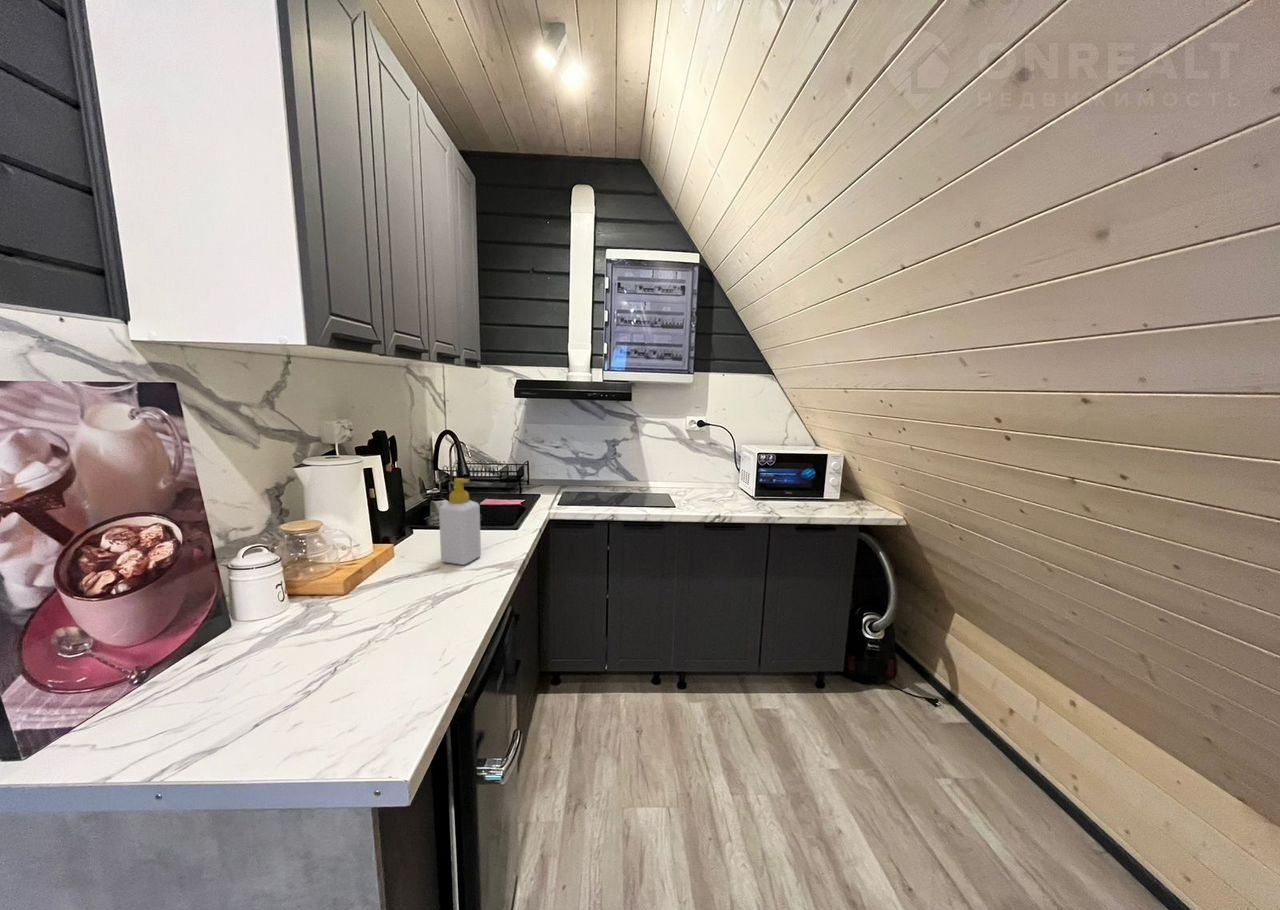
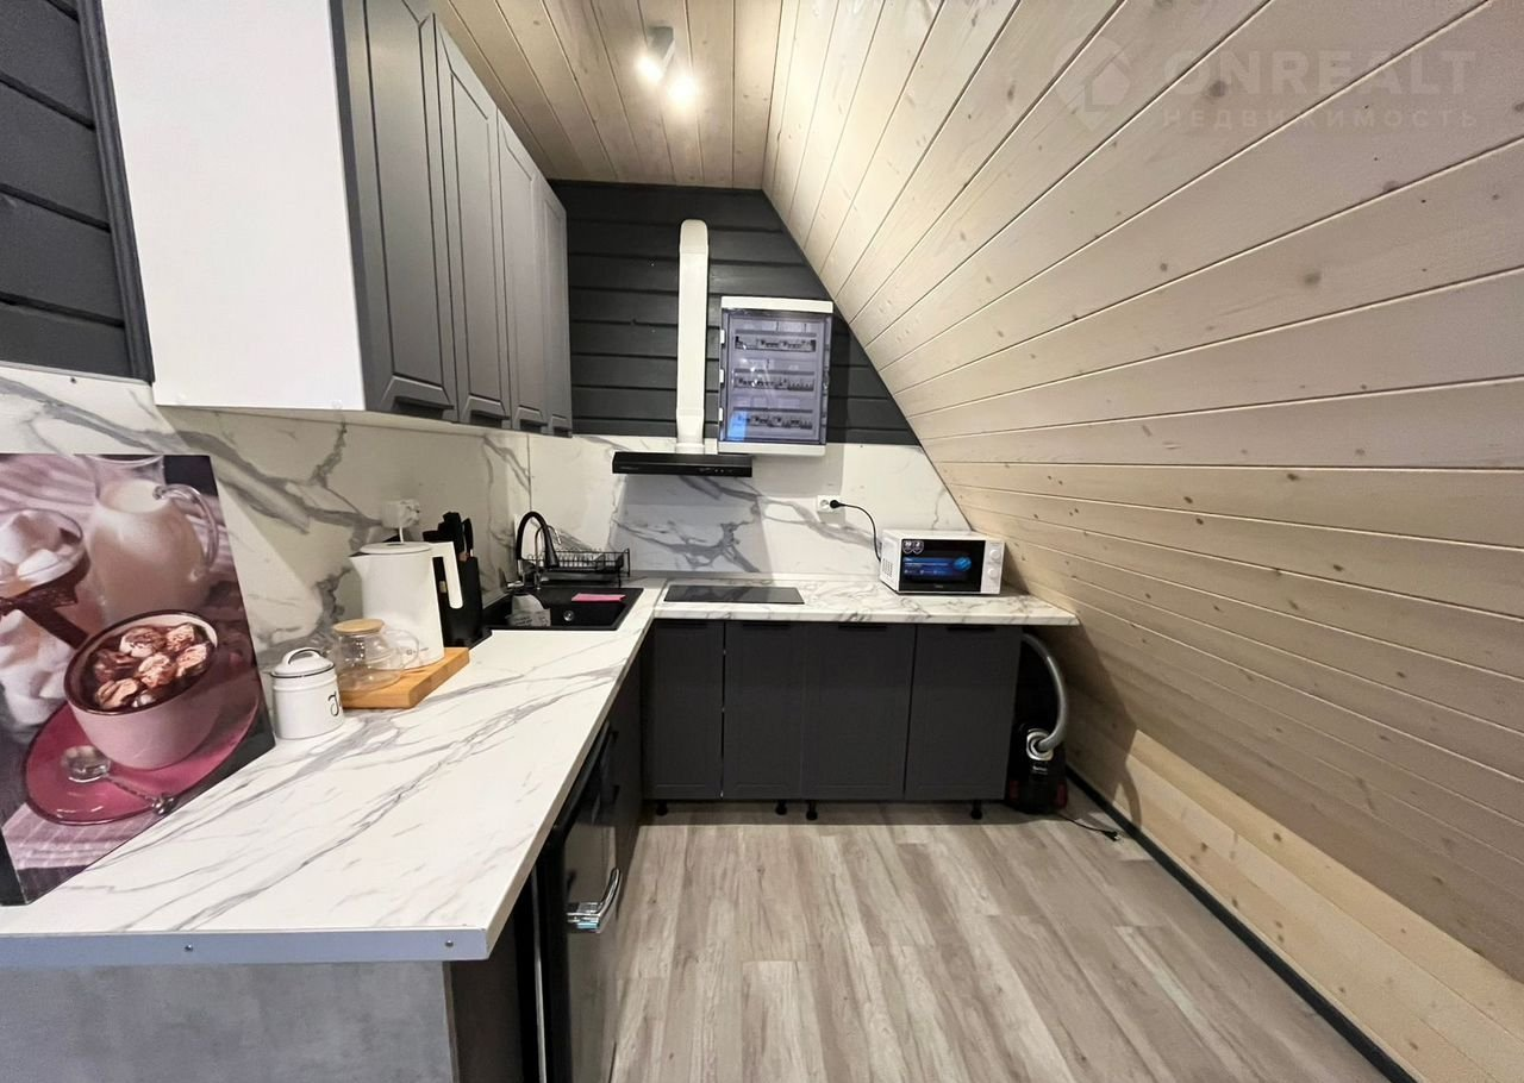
- soap bottle [438,477,482,566]
